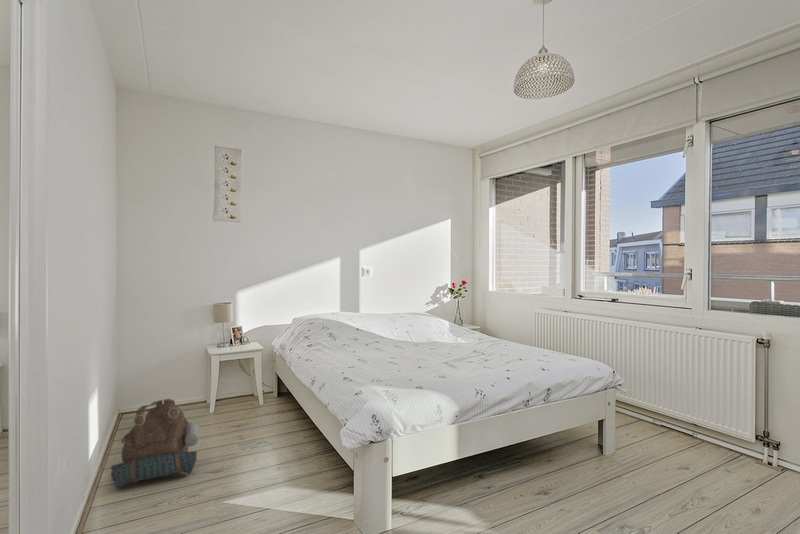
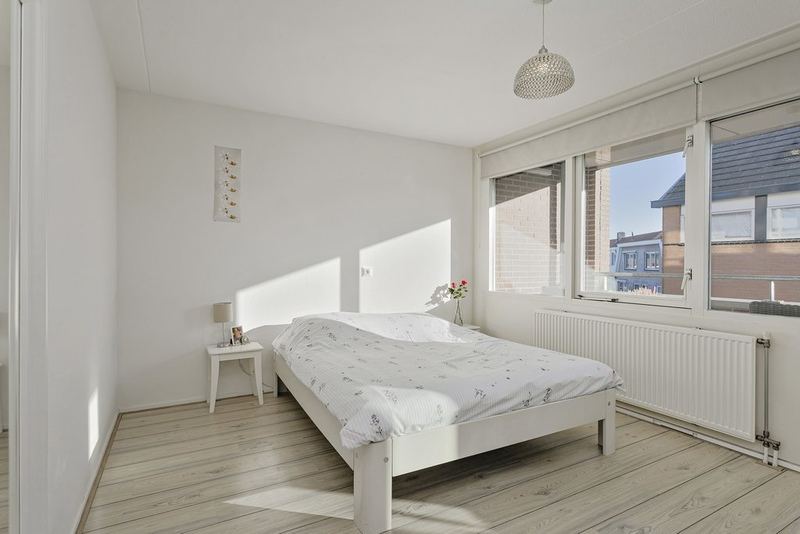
- backpack [110,398,201,490]
